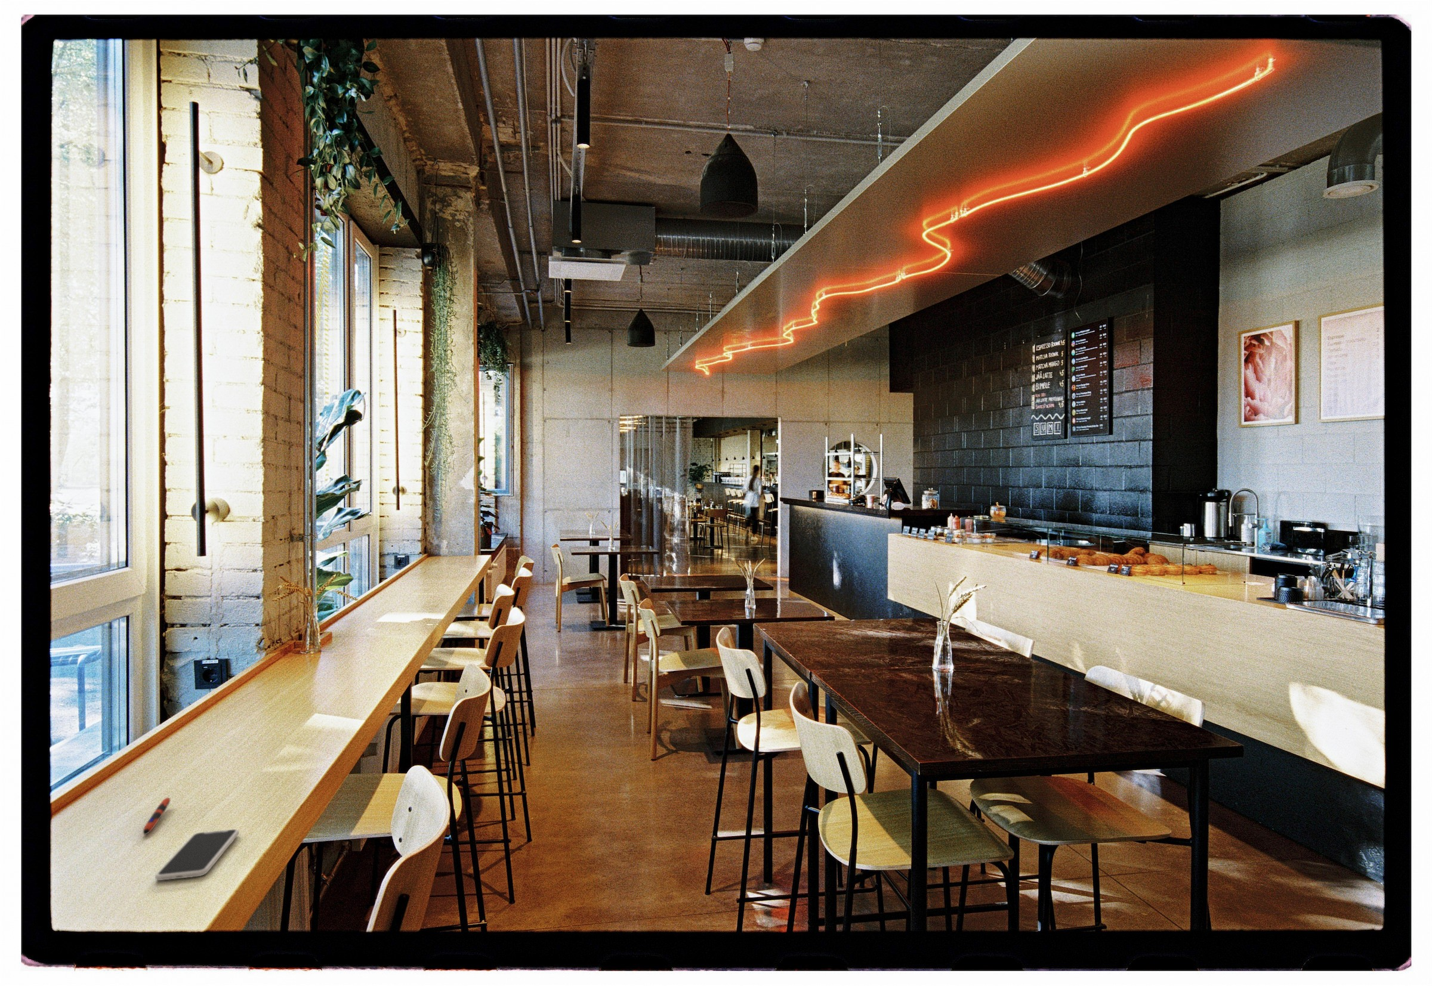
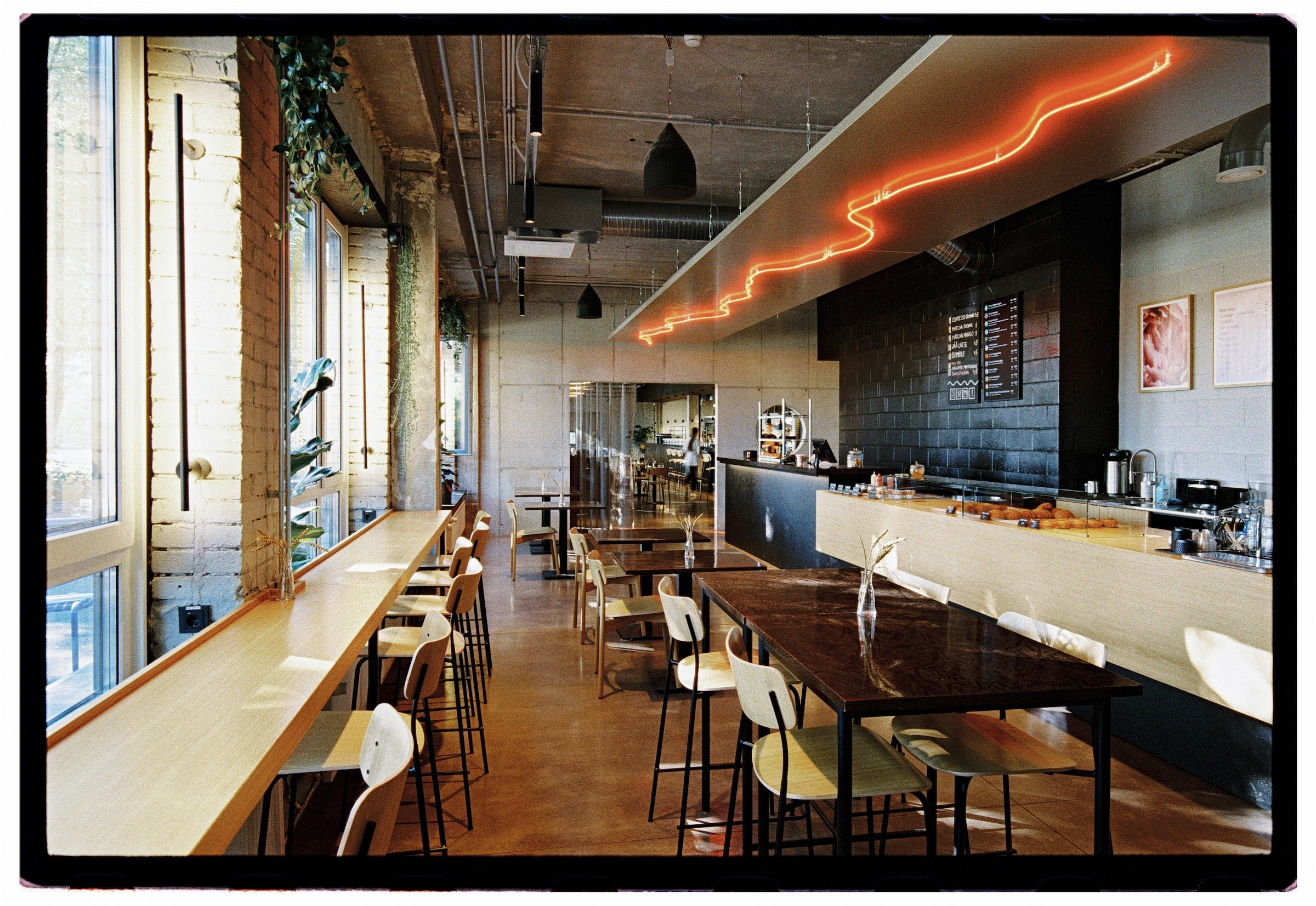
- pen [143,797,171,835]
- smartphone [155,828,239,882]
